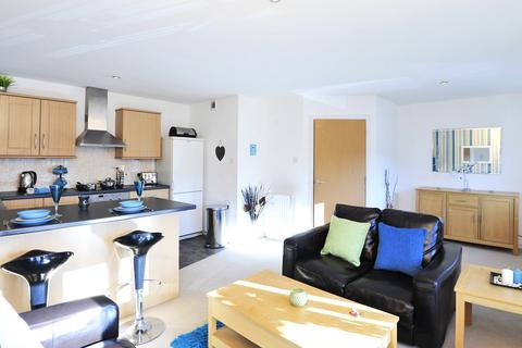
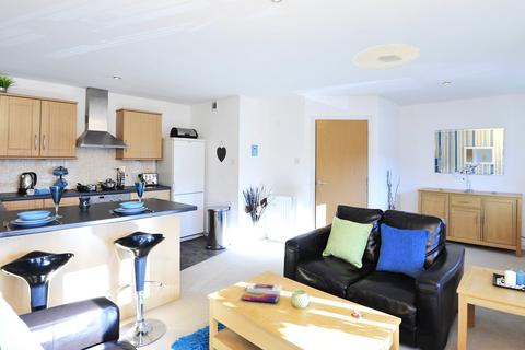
+ ceiling light [352,43,422,70]
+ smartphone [241,282,283,304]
